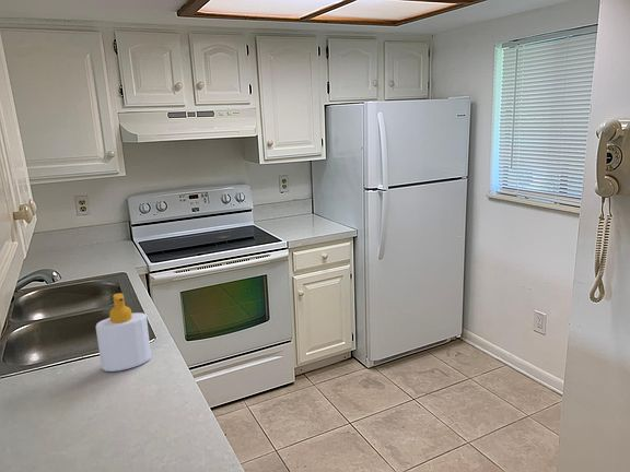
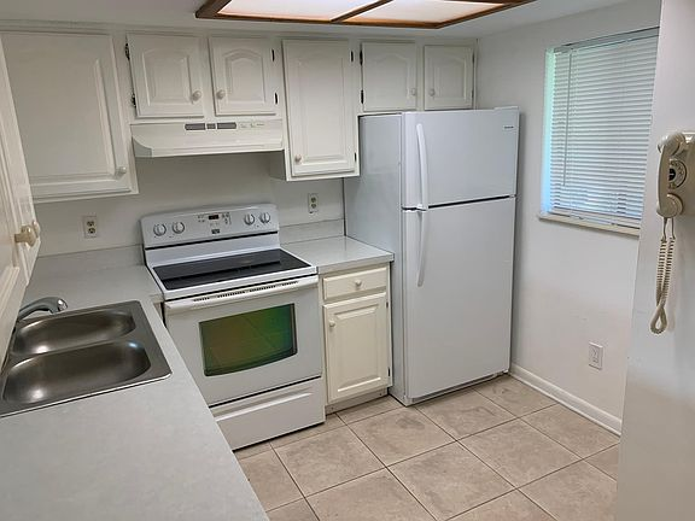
- soap bottle [95,292,152,373]
